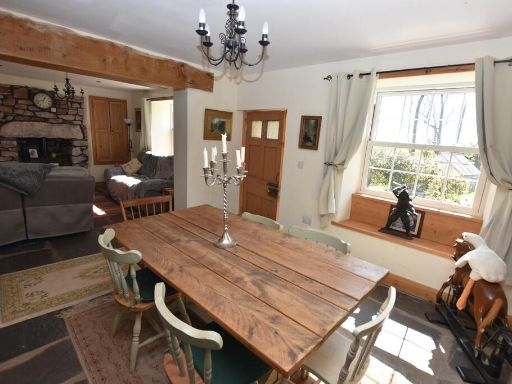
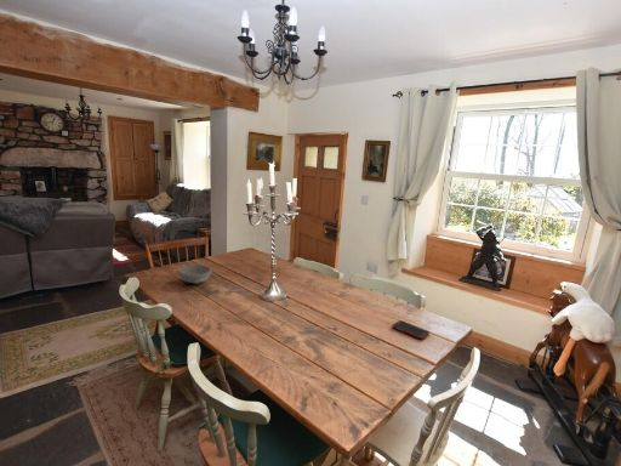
+ bowl [178,263,212,285]
+ cell phone [392,319,431,341]
